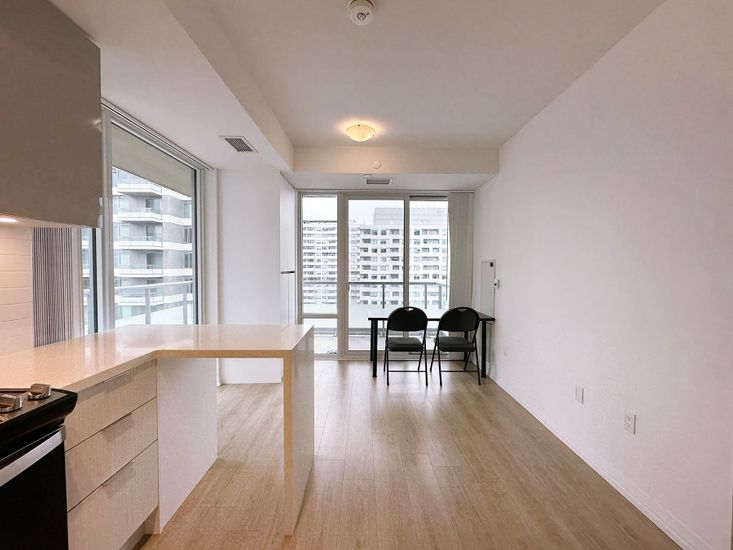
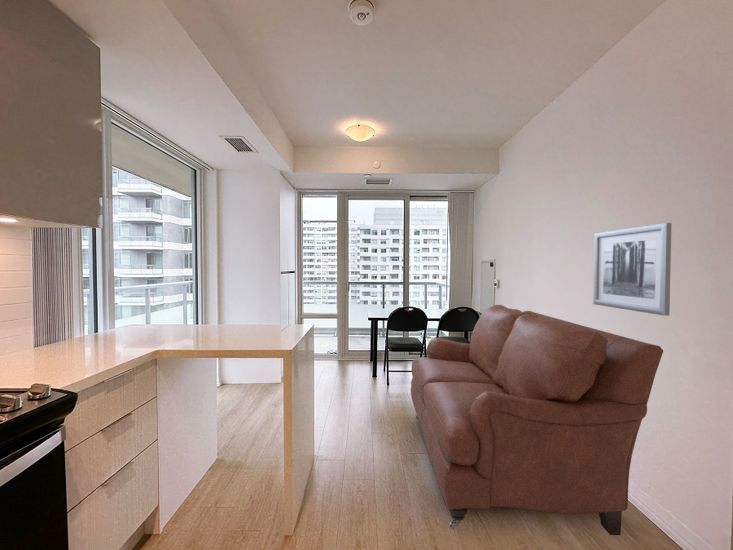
+ sofa [410,304,664,536]
+ wall art [592,222,672,317]
